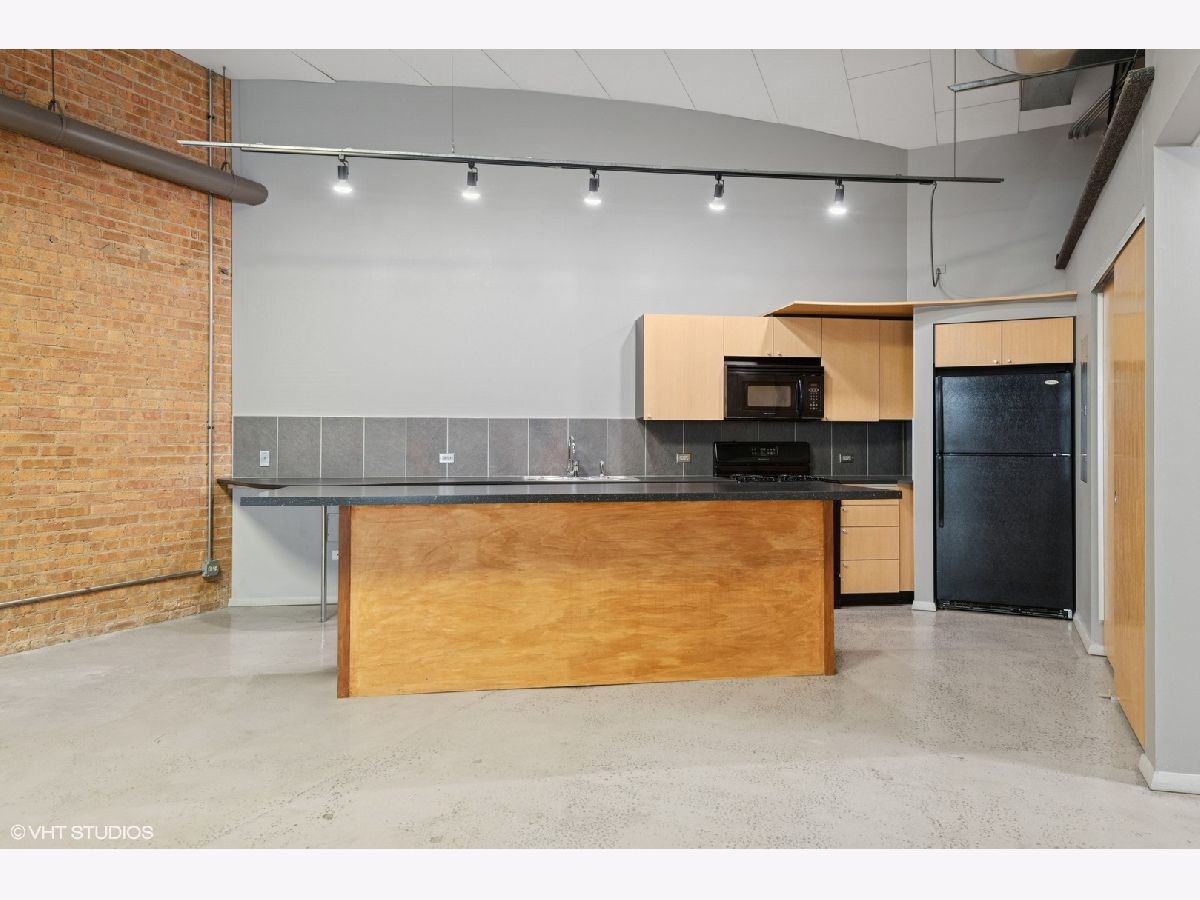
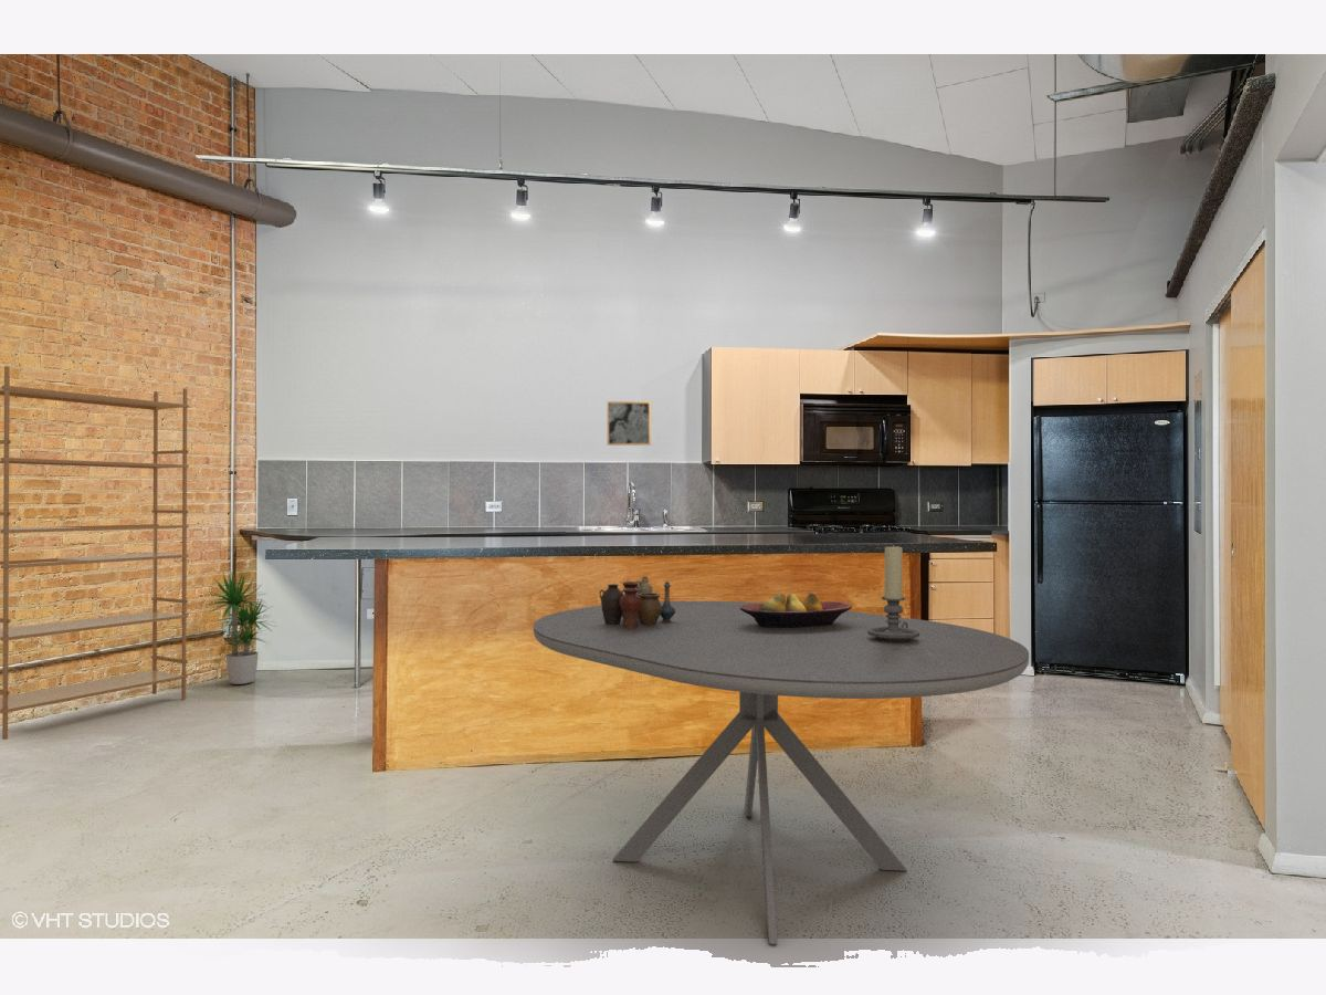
+ fruit bowl [739,590,853,628]
+ bookshelf [0,365,190,741]
+ candle holder [867,544,919,642]
+ dining table [533,600,1030,945]
+ potted plant [203,570,278,685]
+ vase [598,576,675,628]
+ wall art [607,400,652,447]
